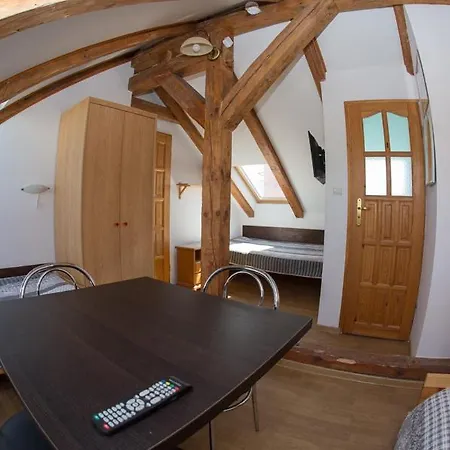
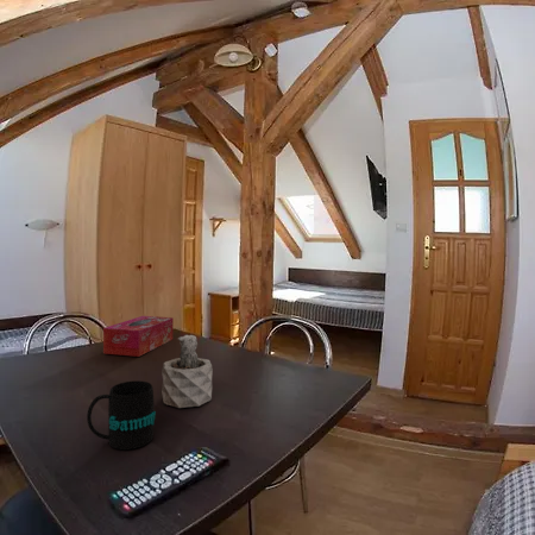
+ mug [86,379,157,451]
+ tissue box [102,315,175,358]
+ succulent plant [160,334,214,409]
